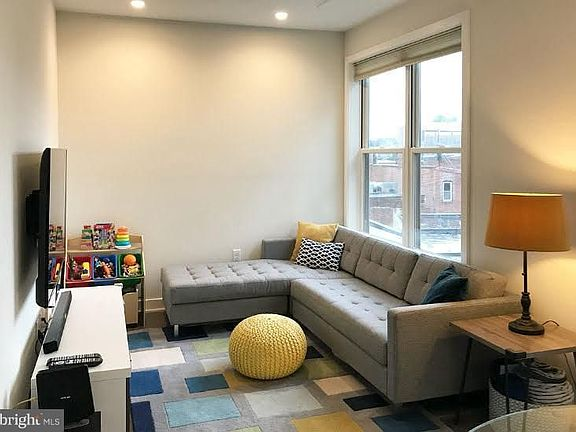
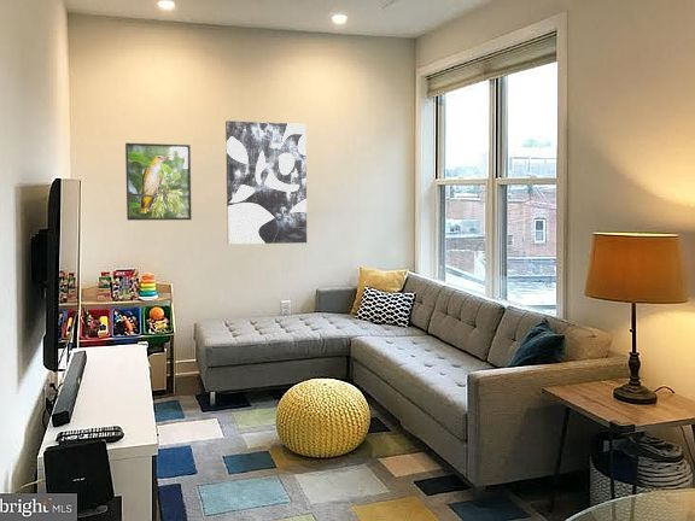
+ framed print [124,142,193,222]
+ wall art [224,119,308,245]
